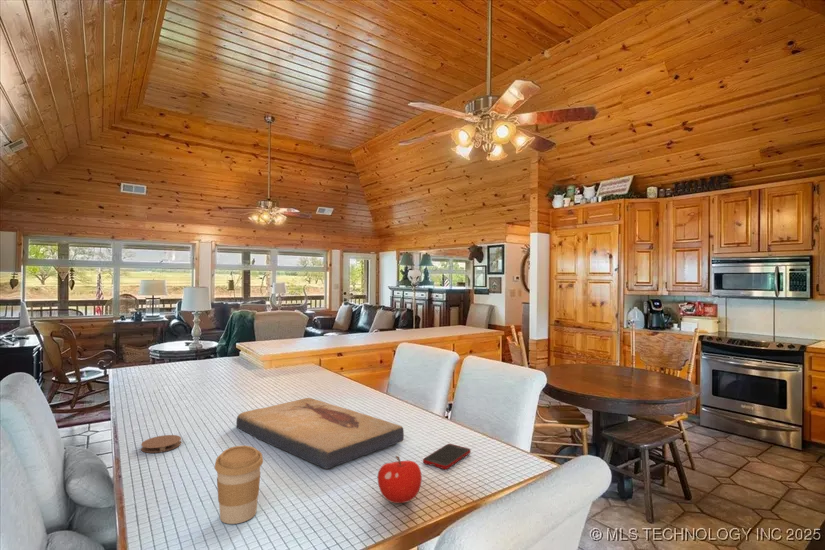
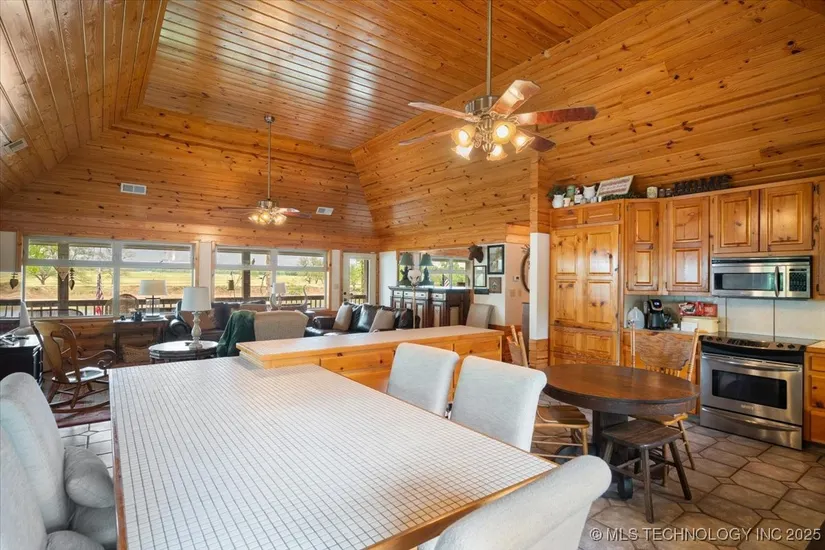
- cell phone [422,443,472,470]
- fish fossil [235,397,405,470]
- coaster [140,434,182,454]
- fruit [377,455,423,504]
- coffee cup [214,445,264,525]
